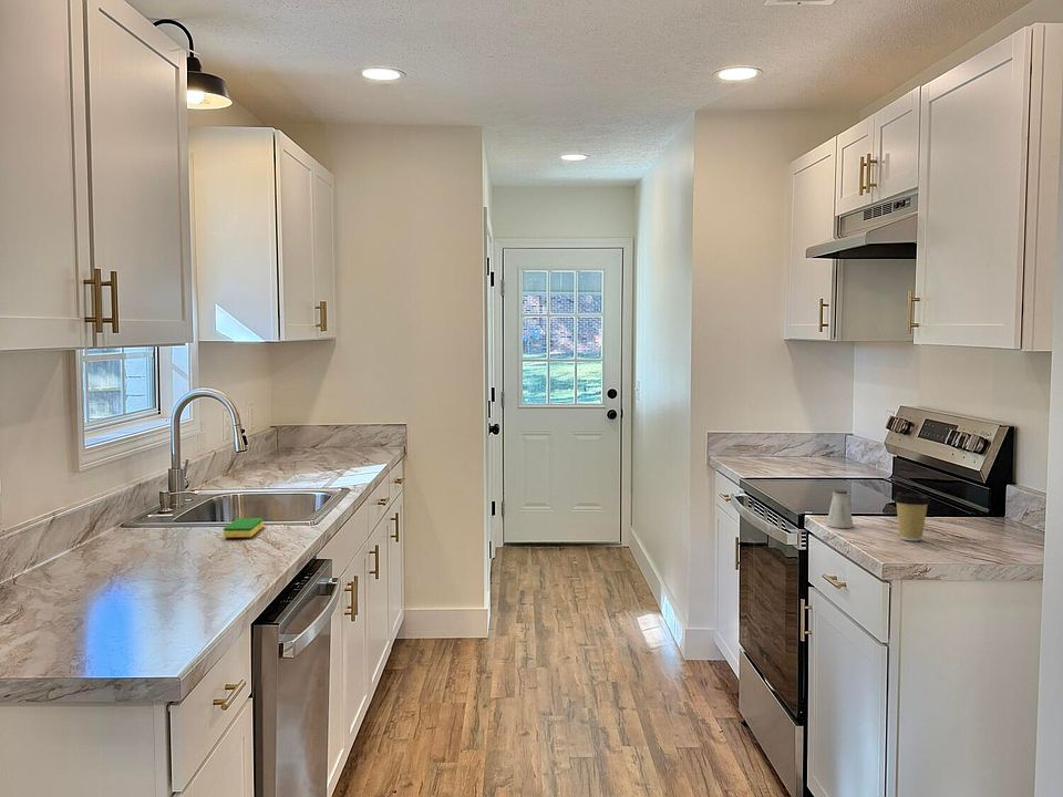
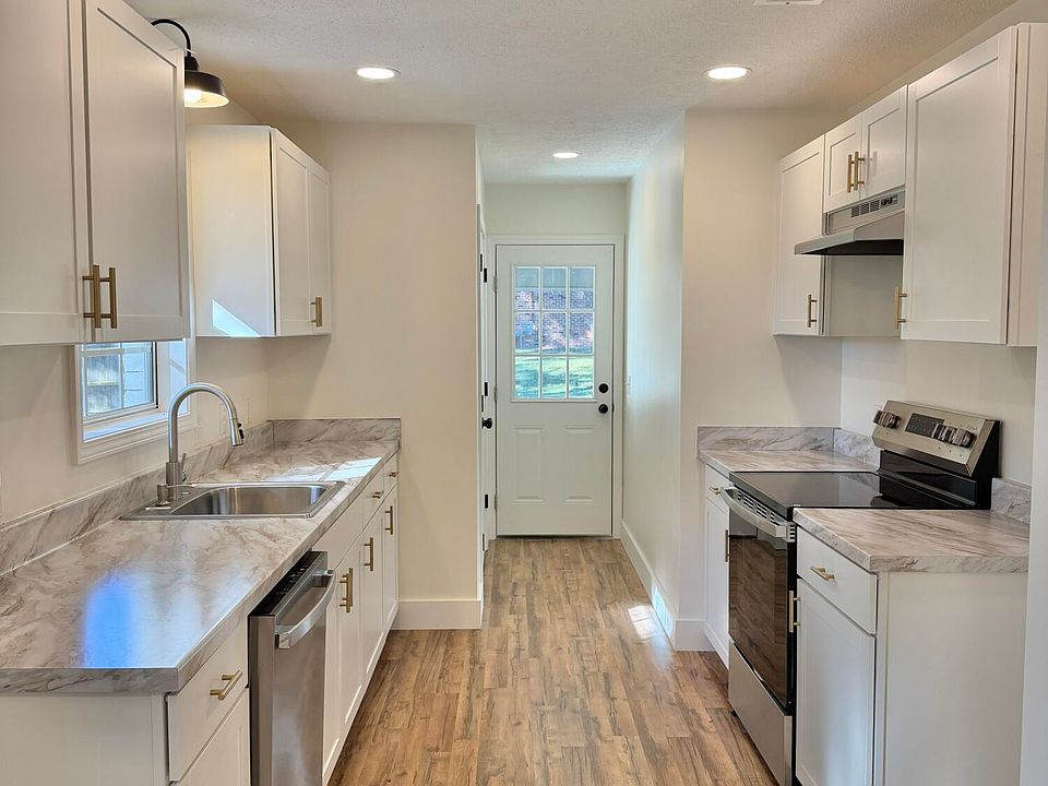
- saltshaker [826,488,855,529]
- coffee cup [892,491,931,541]
- dish sponge [223,517,265,538]
